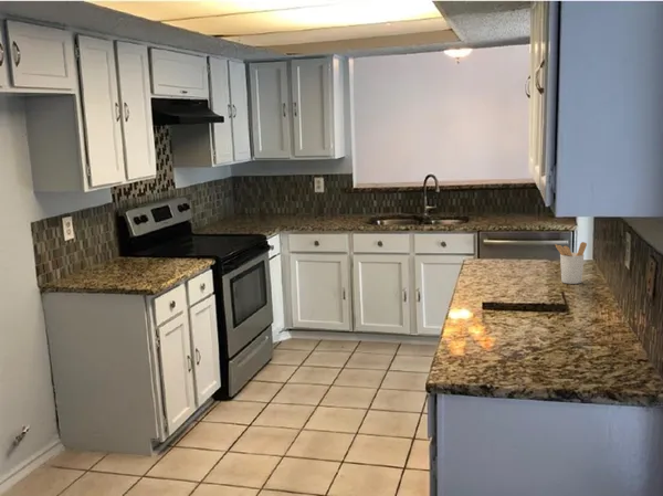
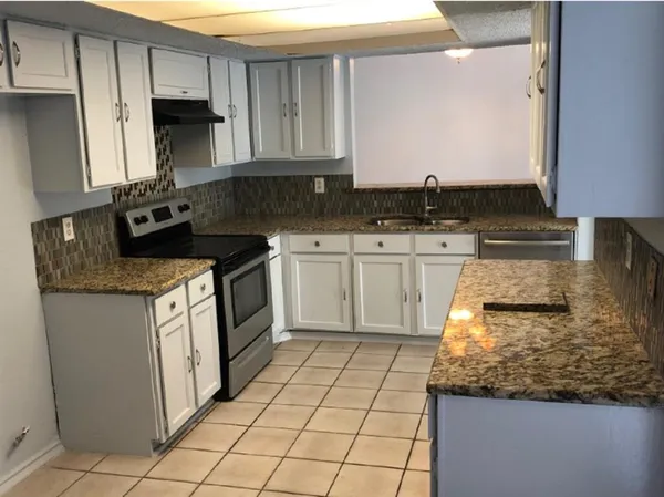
- utensil holder [555,241,588,285]
